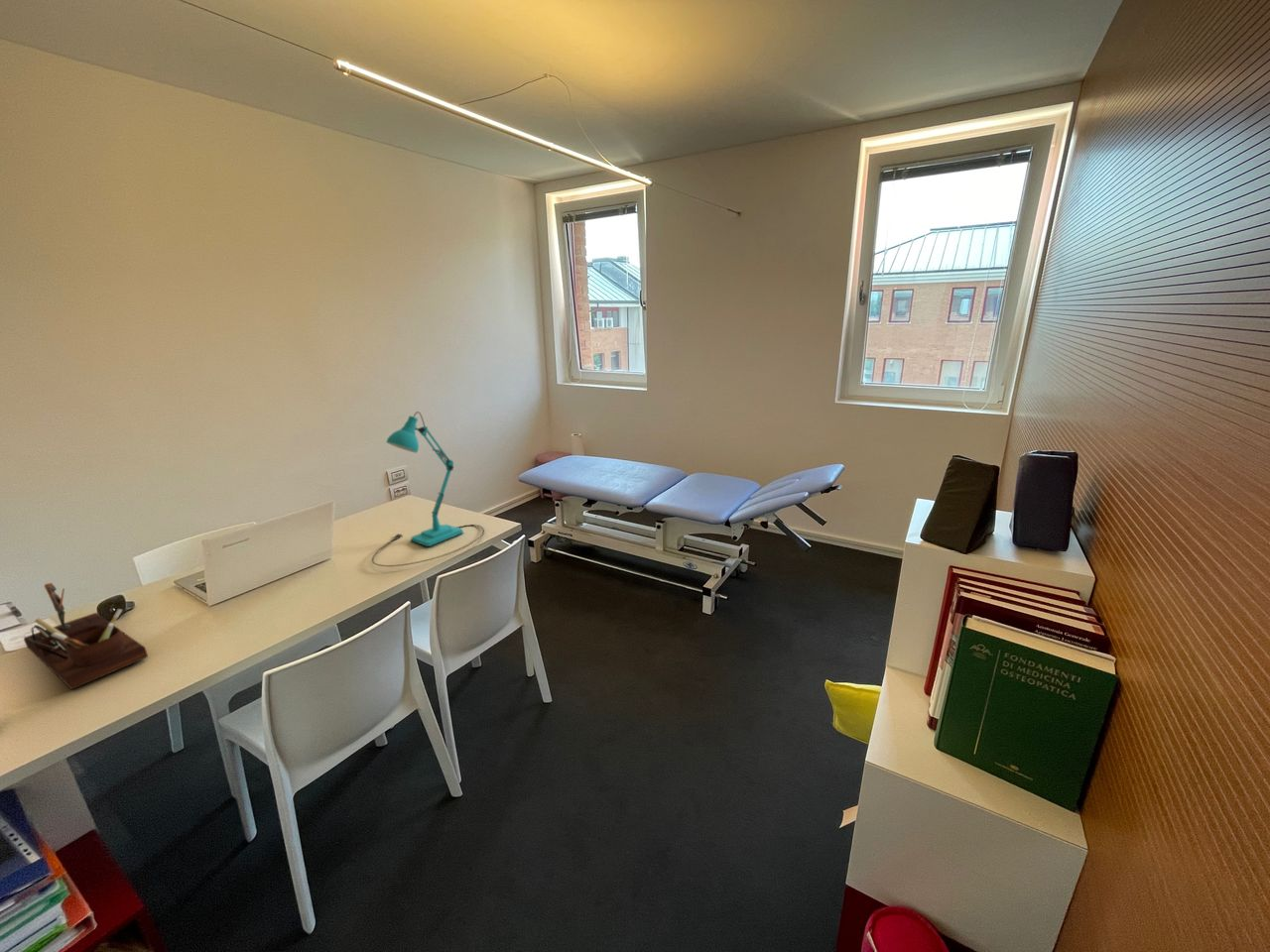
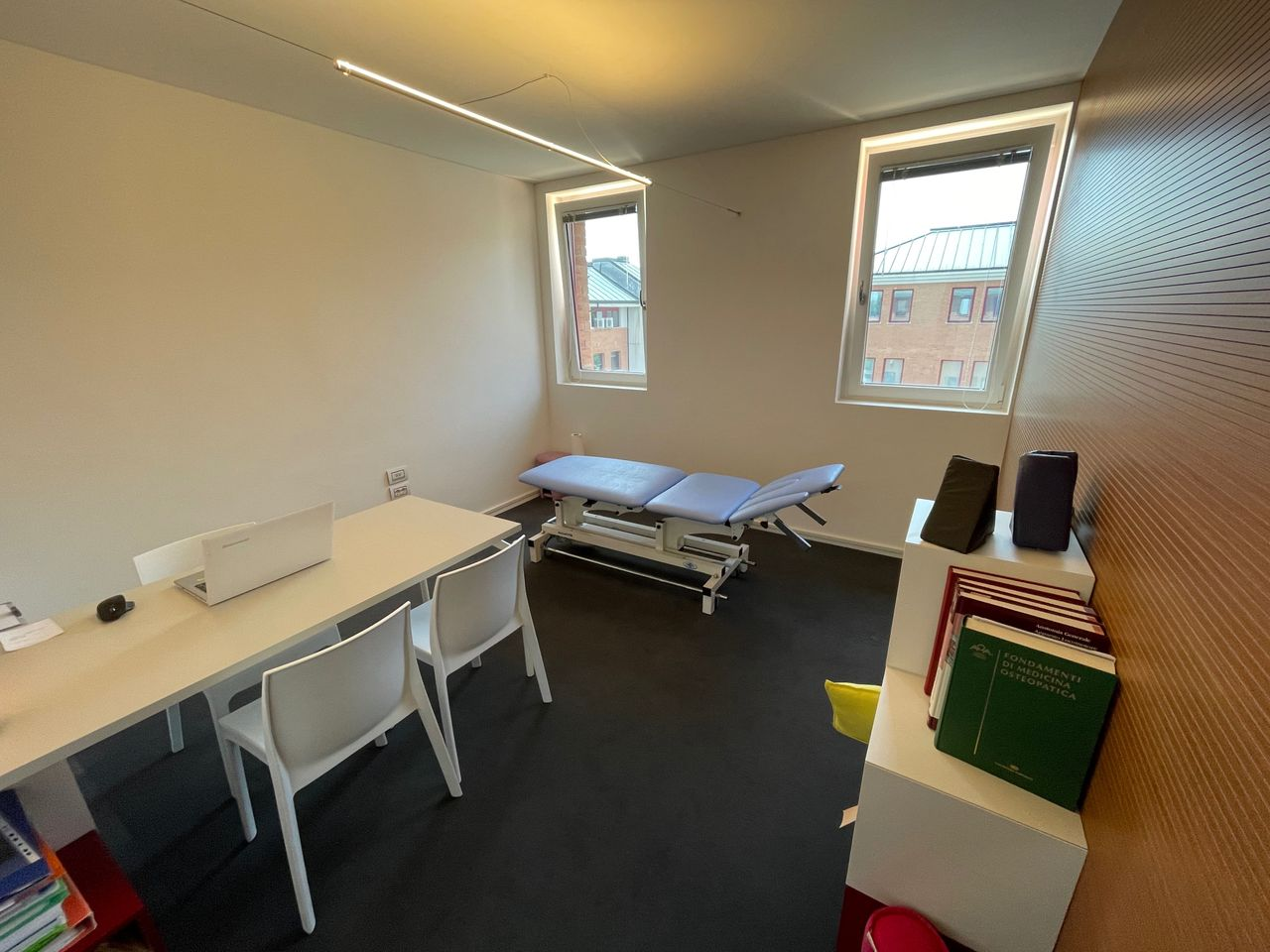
- desk organizer [23,582,149,690]
- desk lamp [371,411,485,567]
